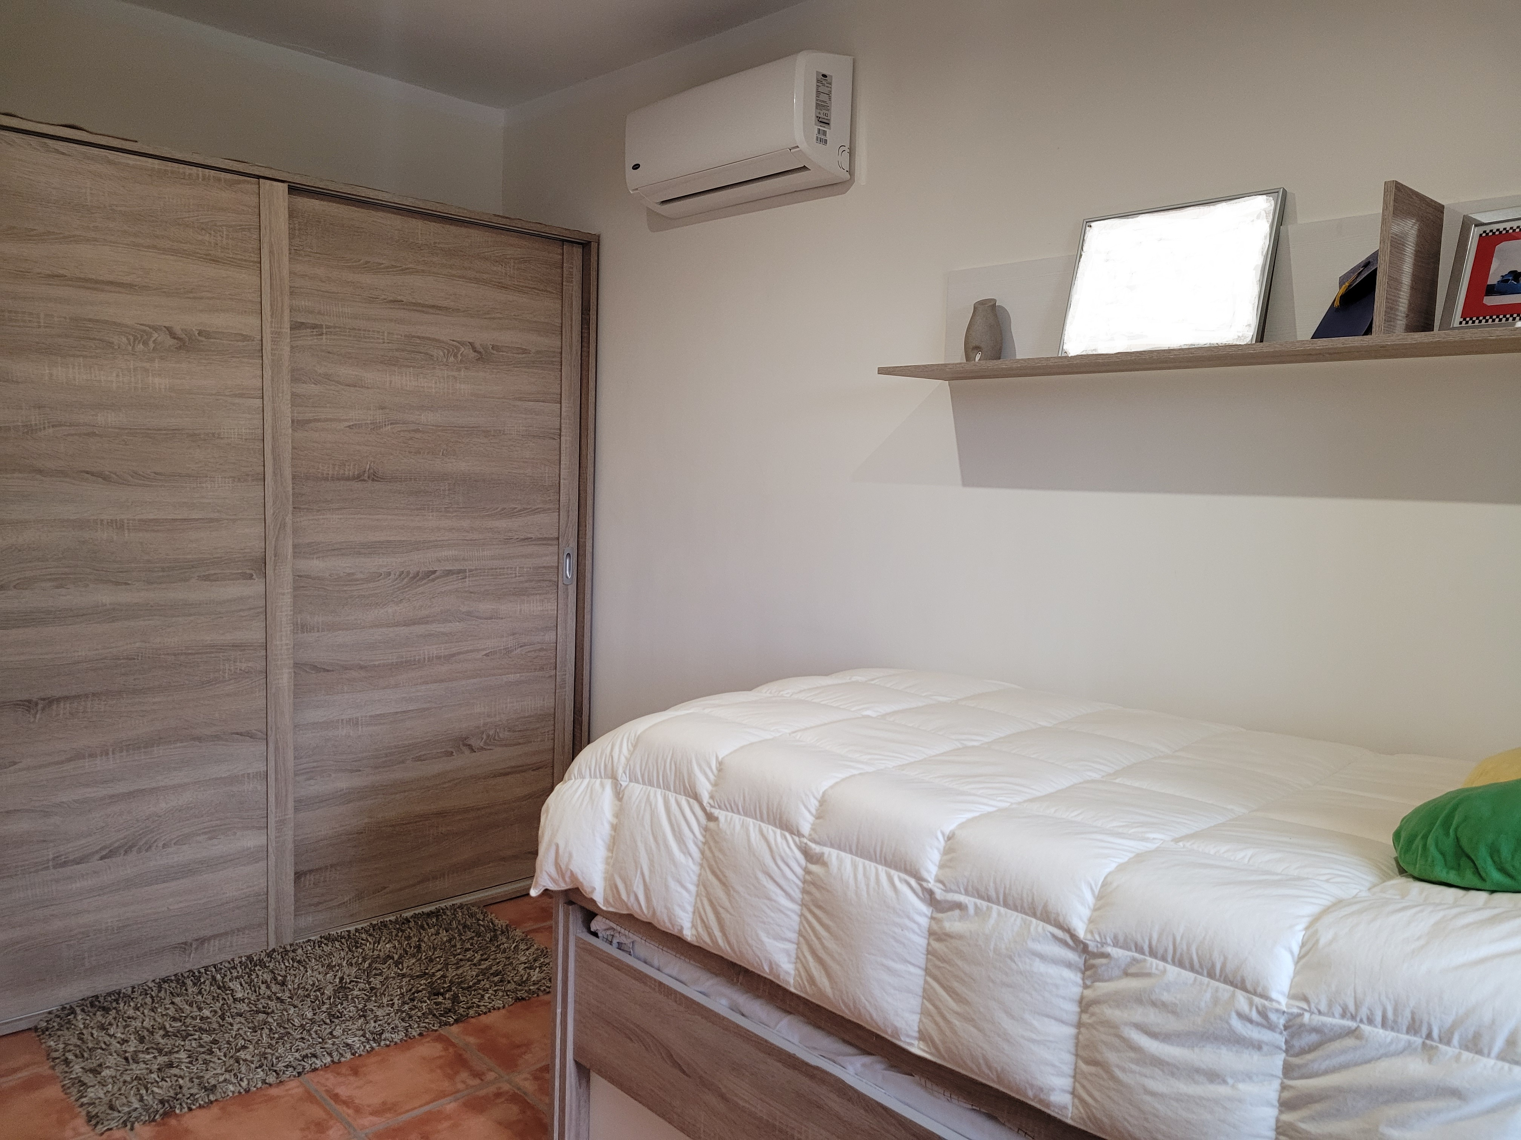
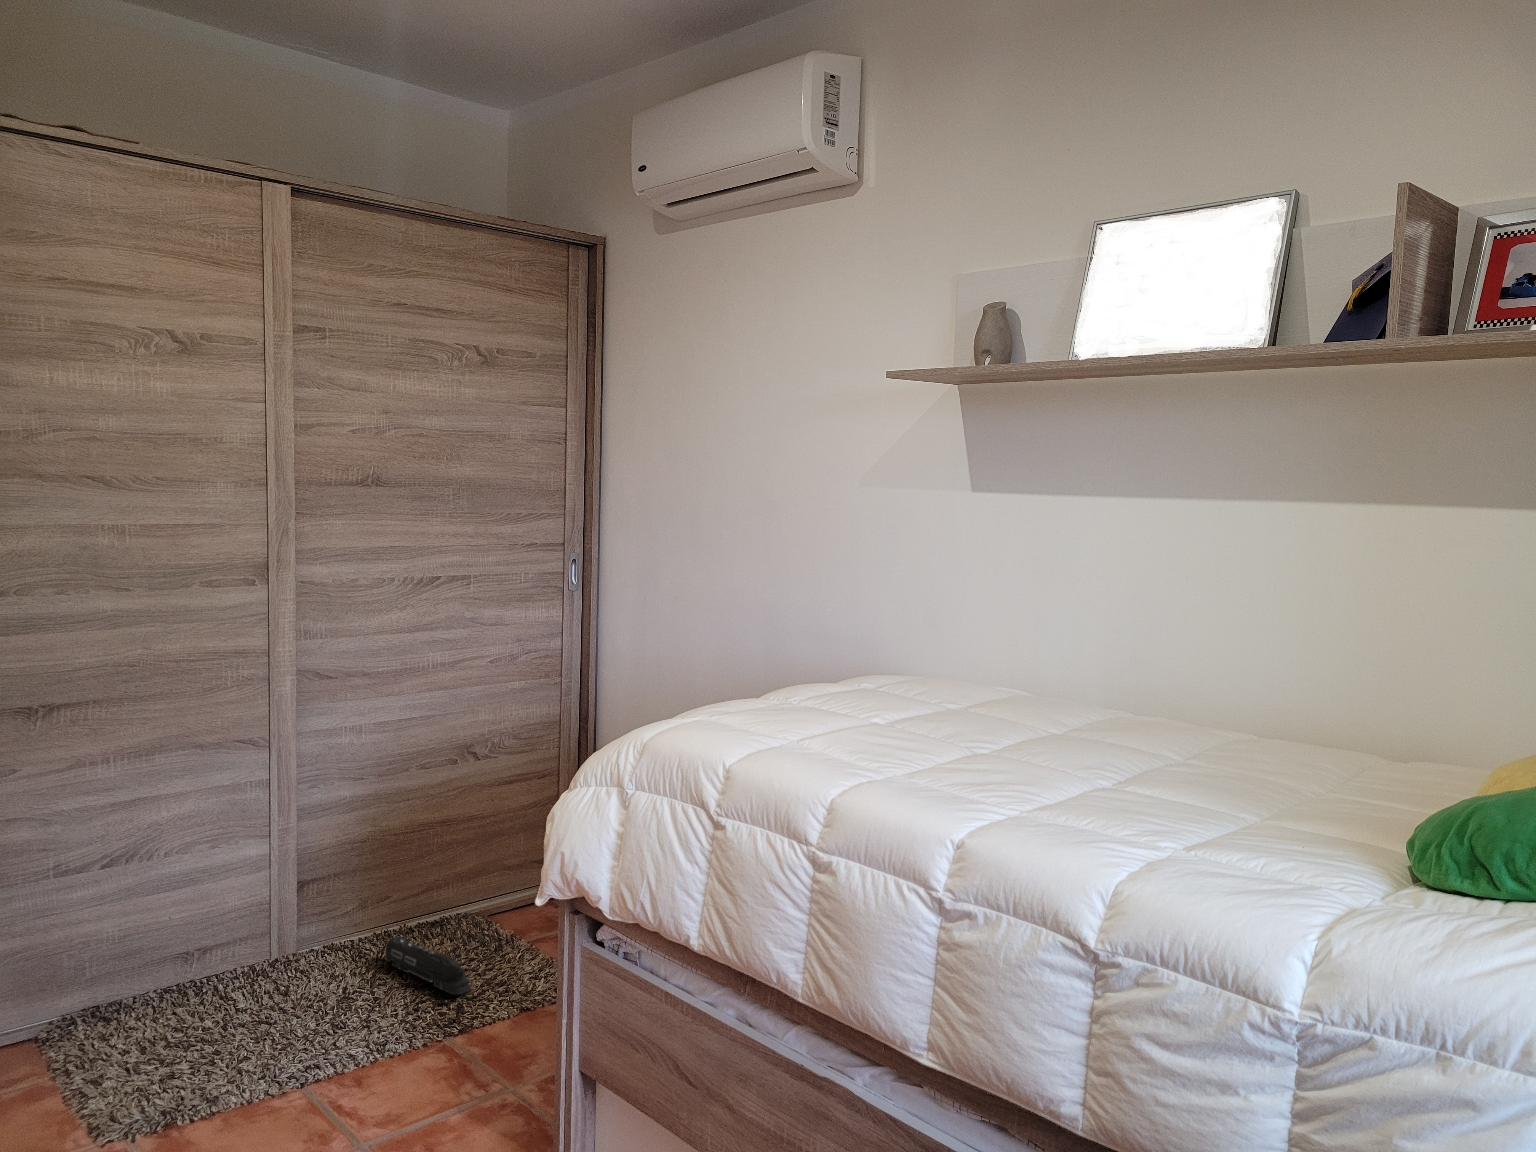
+ toy train [385,937,470,995]
